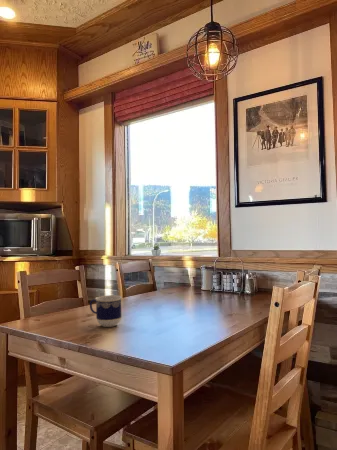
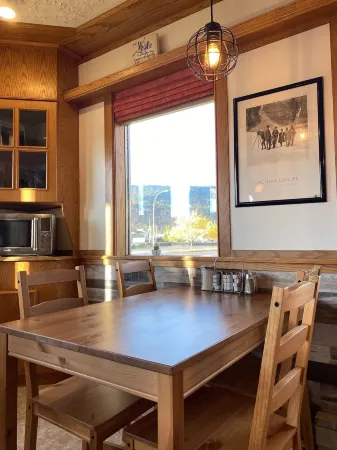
- cup [89,294,123,328]
